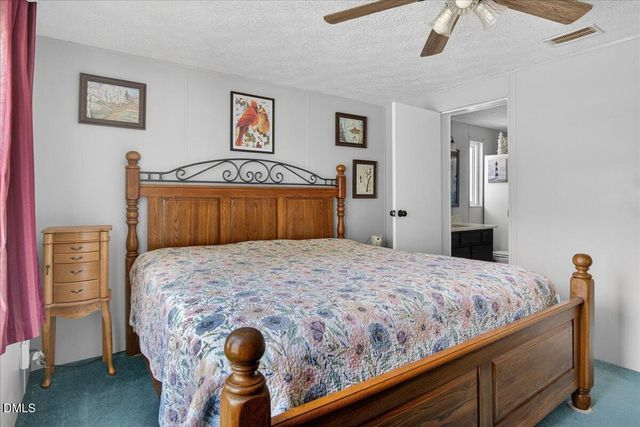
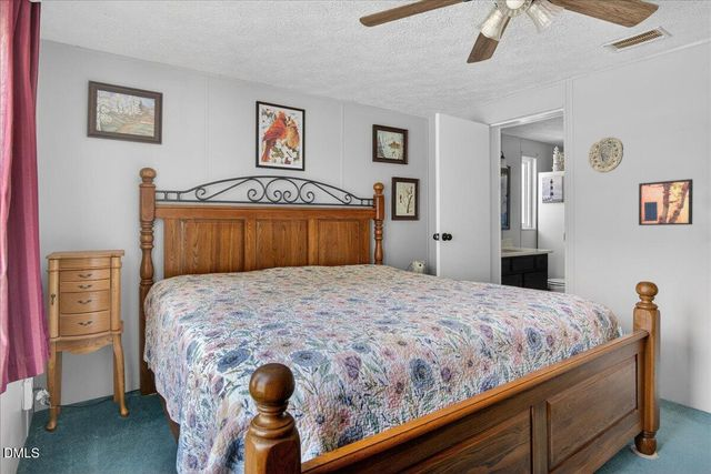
+ wall art [638,178,694,226]
+ decorative plate [588,137,624,173]
